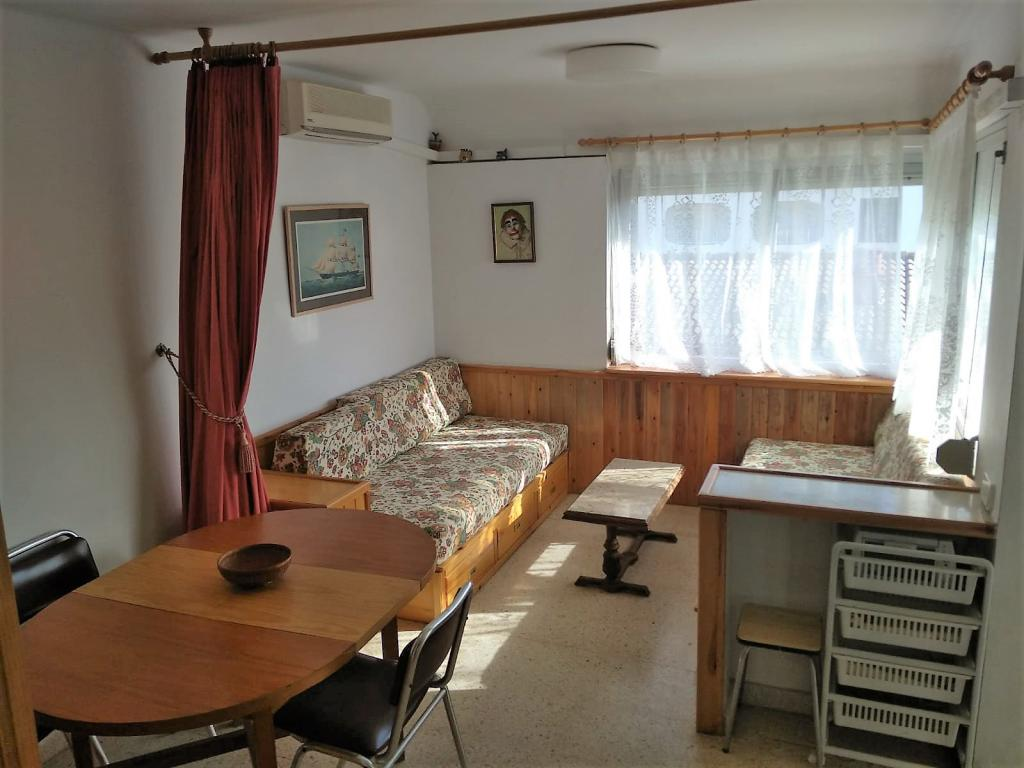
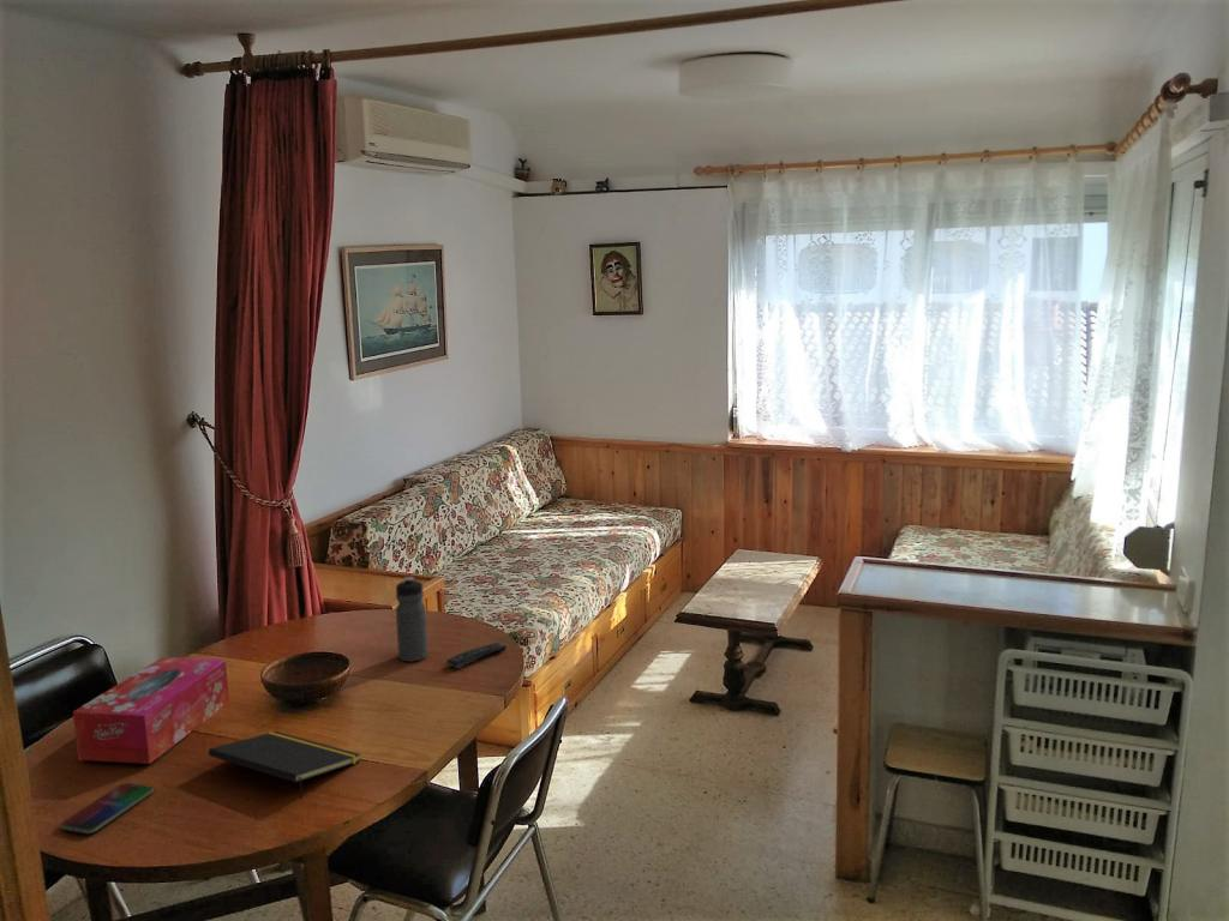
+ water bottle [395,576,430,662]
+ smartphone [59,782,155,835]
+ tissue box [72,656,230,765]
+ notepad [208,730,361,800]
+ remote control [445,642,509,669]
